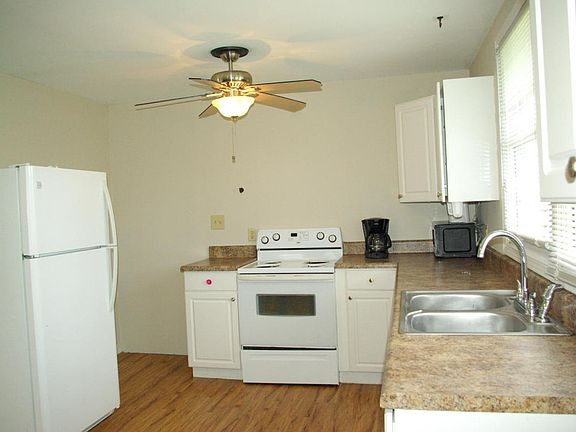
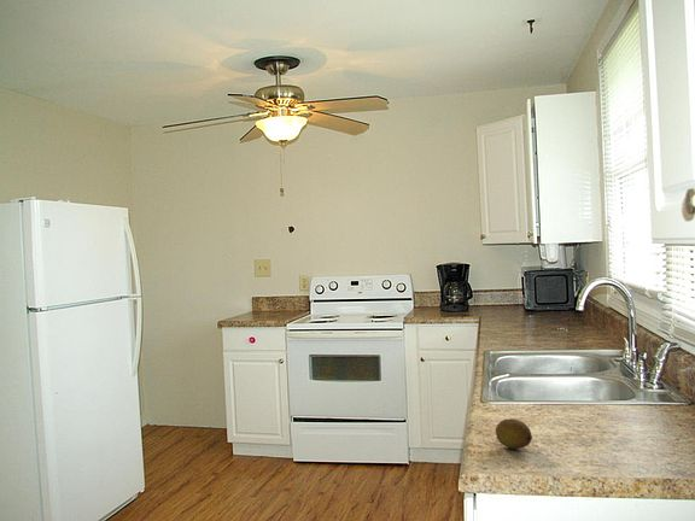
+ fruit [495,417,533,450]
